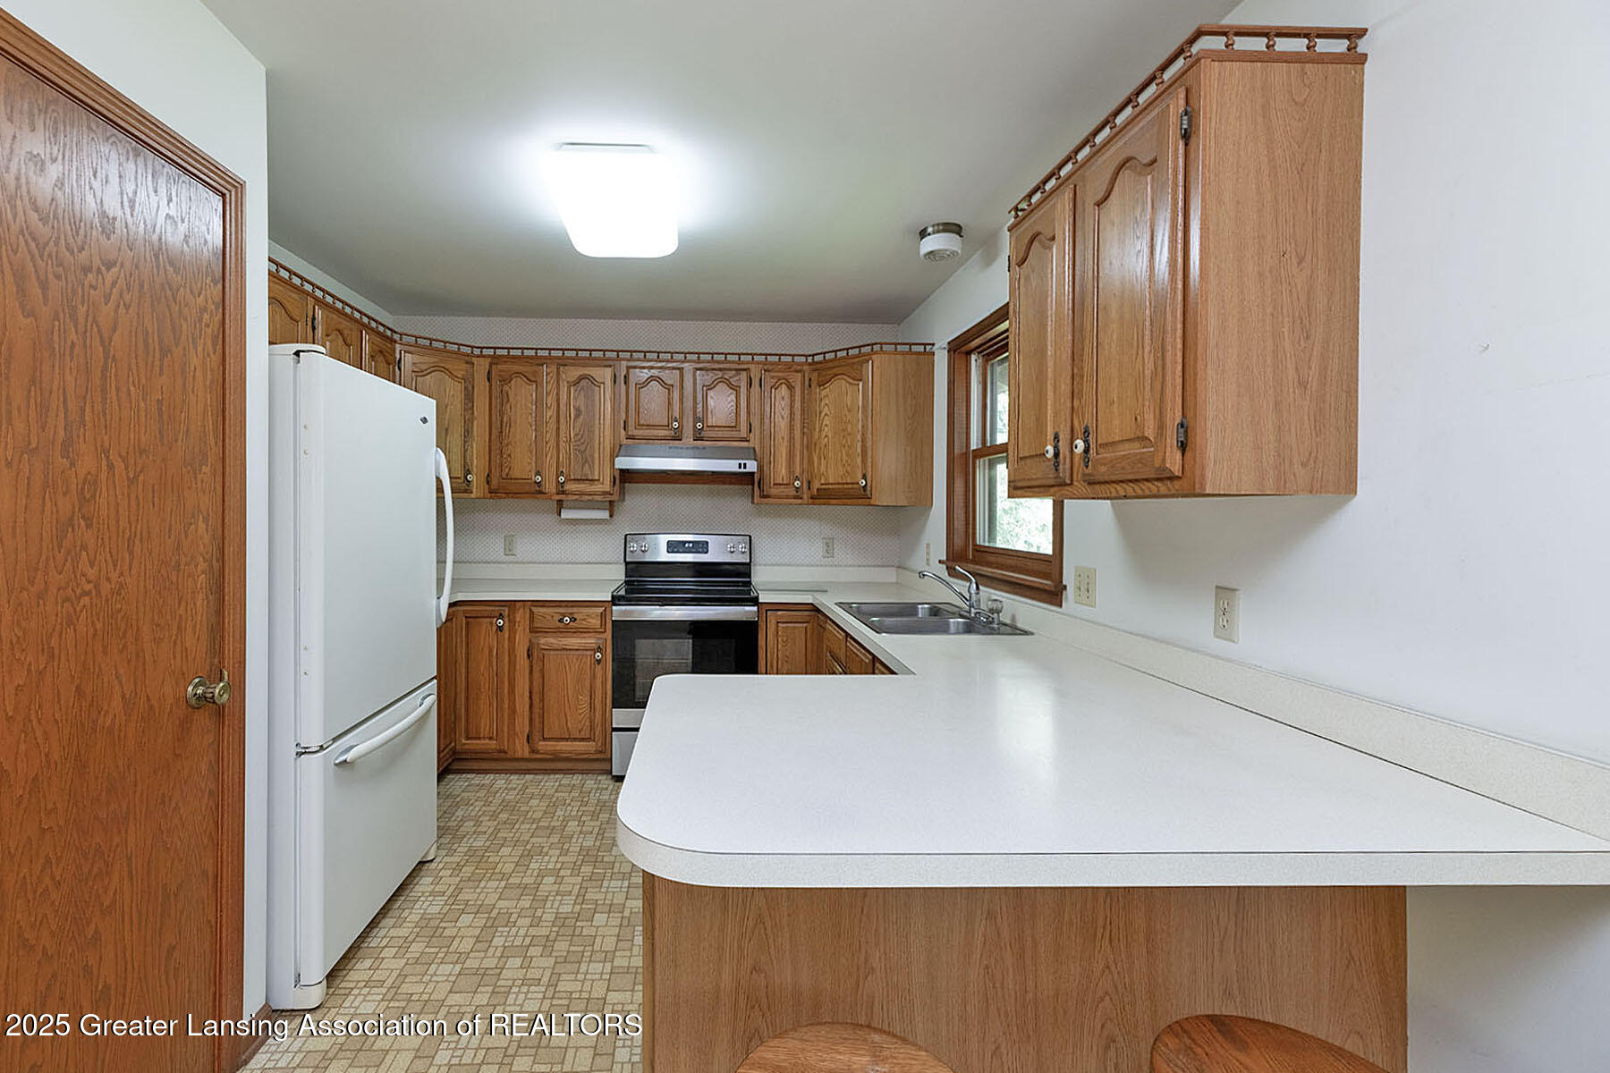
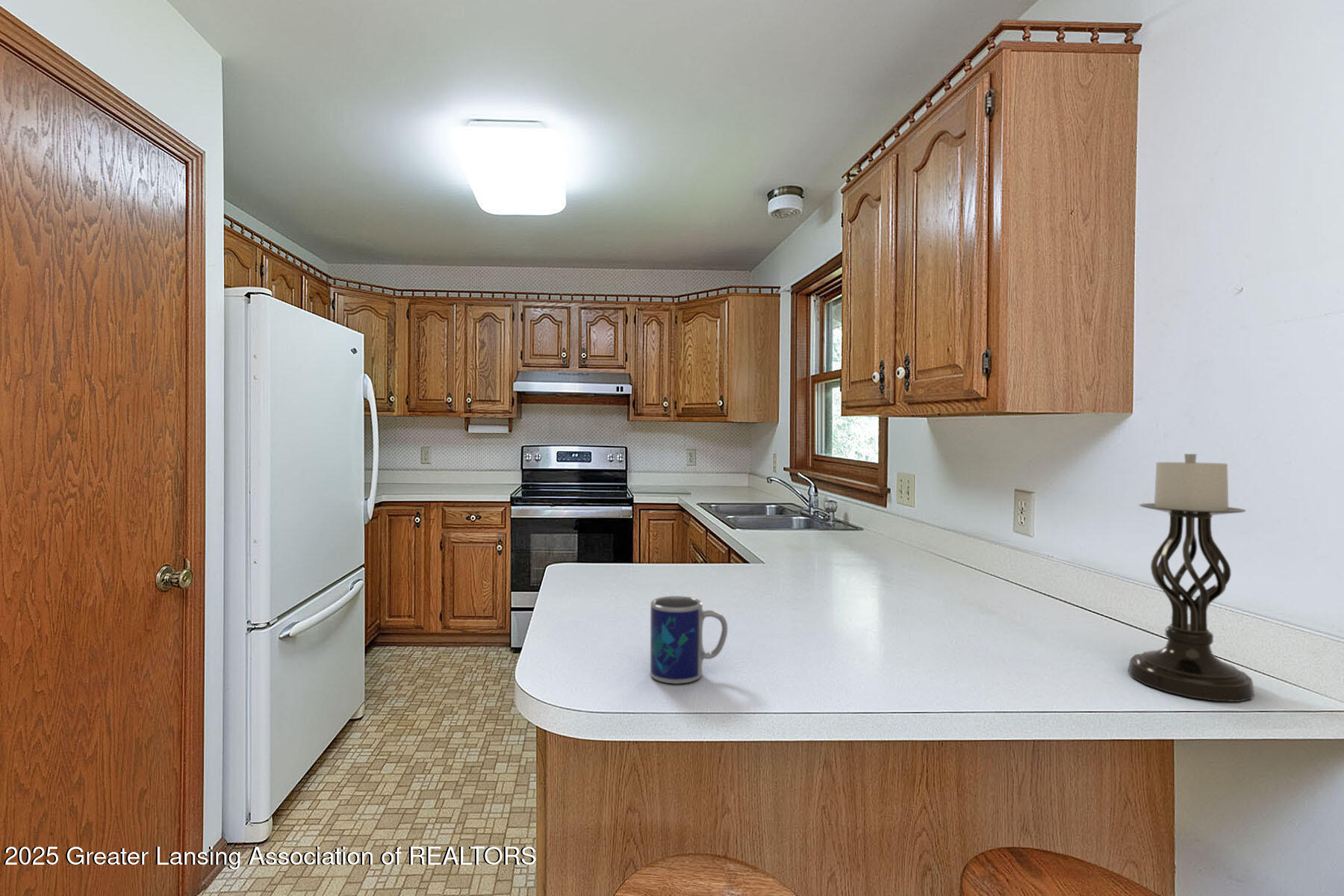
+ mug [650,595,729,685]
+ candle holder [1127,453,1255,703]
